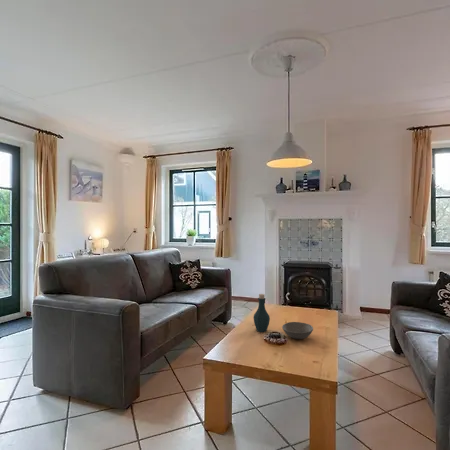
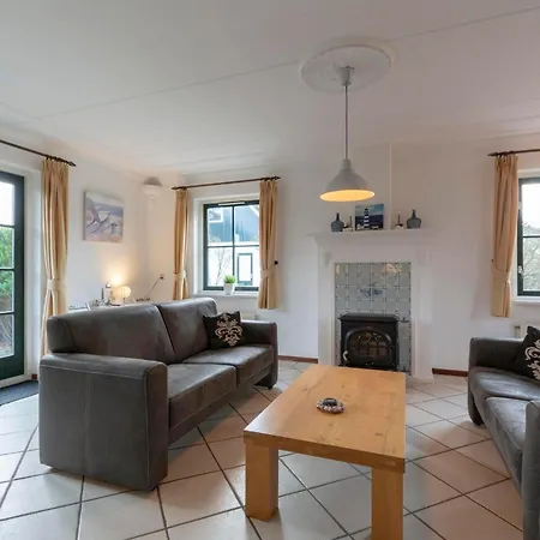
- bottle [253,293,271,333]
- soup bowl [281,321,314,340]
